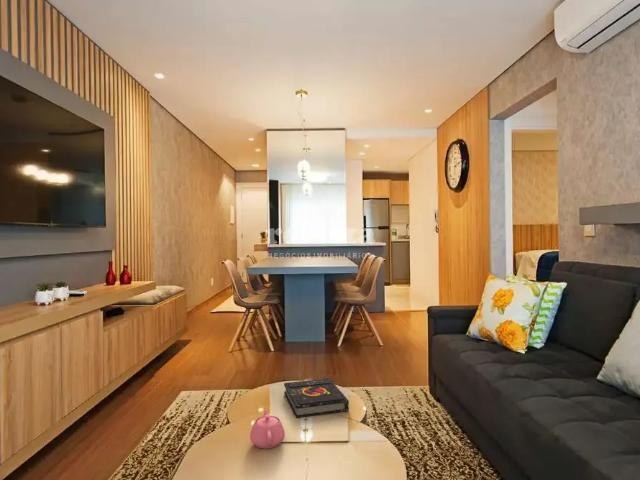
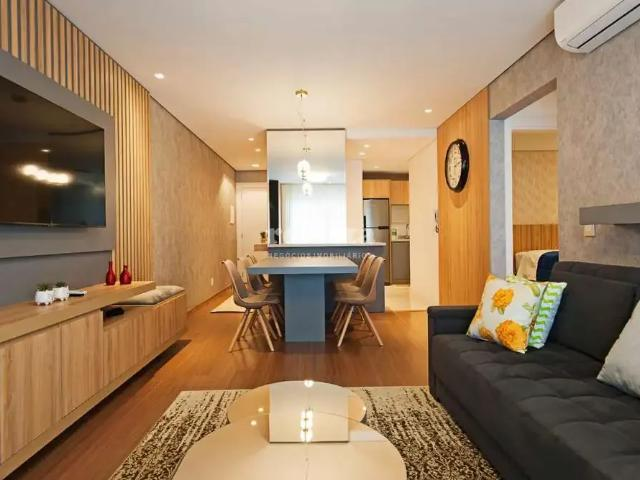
- book [283,377,350,419]
- teapot [249,408,286,450]
